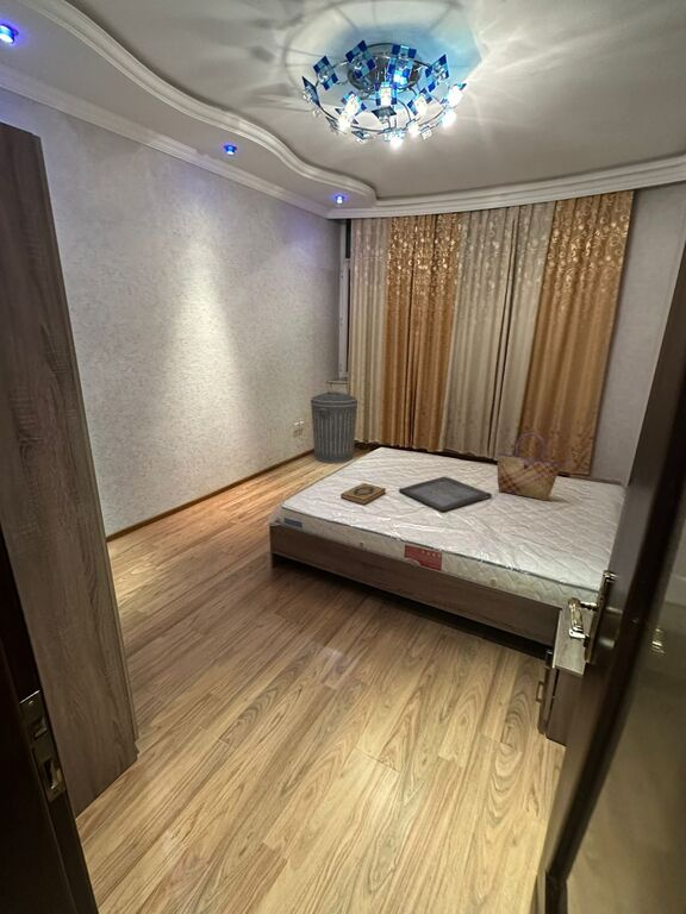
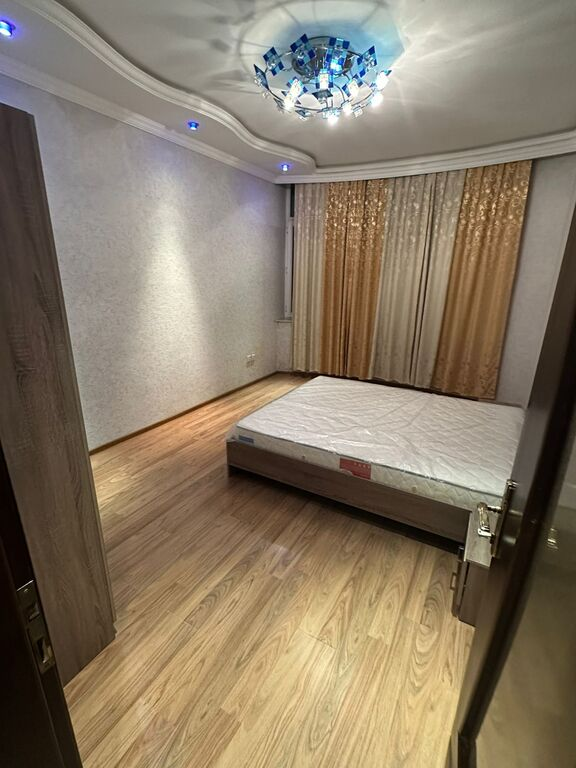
- serving tray [398,476,493,513]
- tote bag [497,432,562,501]
- hardback book [339,482,387,506]
- trash can [310,389,360,464]
